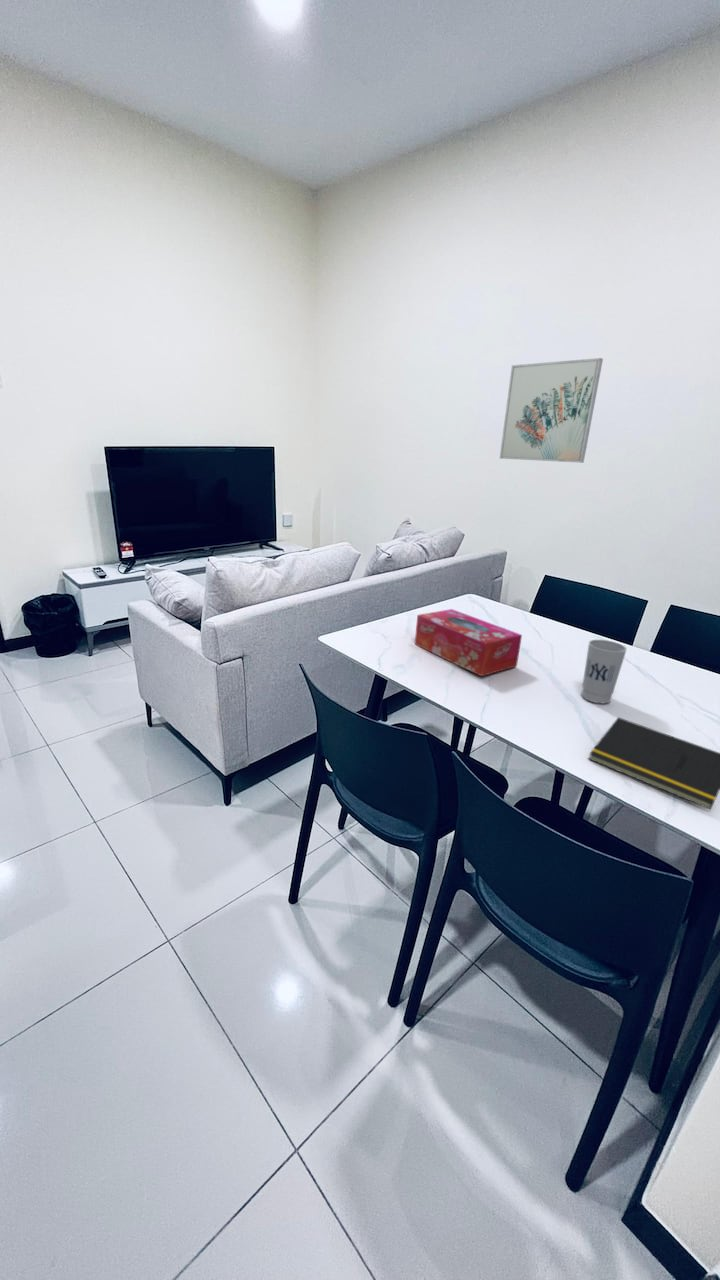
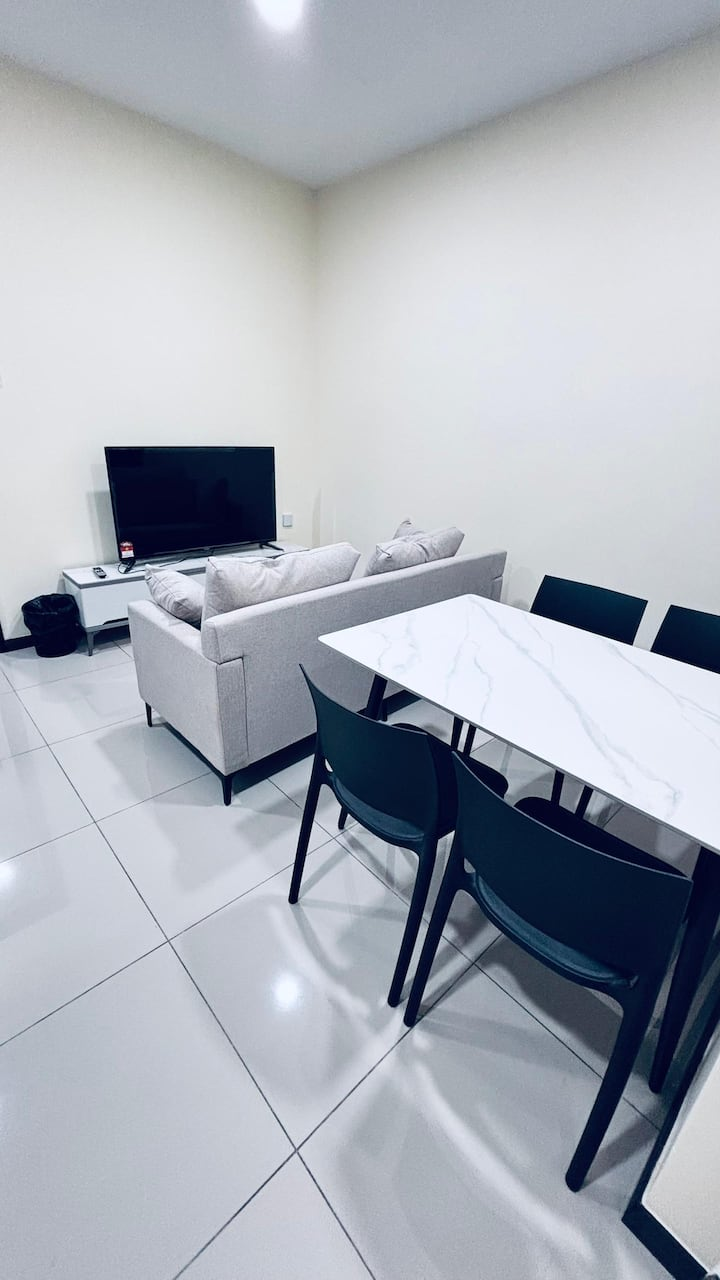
- tissue box [414,608,523,677]
- cup [580,639,628,704]
- wall art [499,357,604,464]
- notepad [588,716,720,811]
